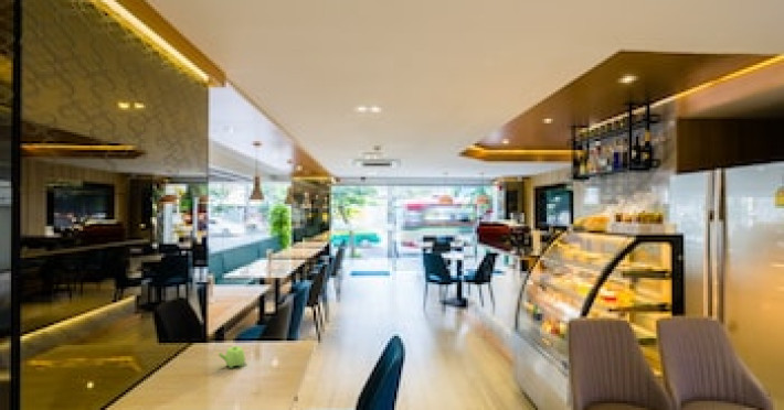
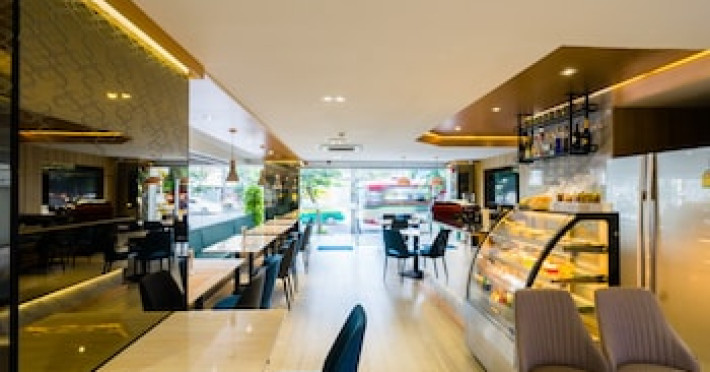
- teapot [218,345,246,369]
